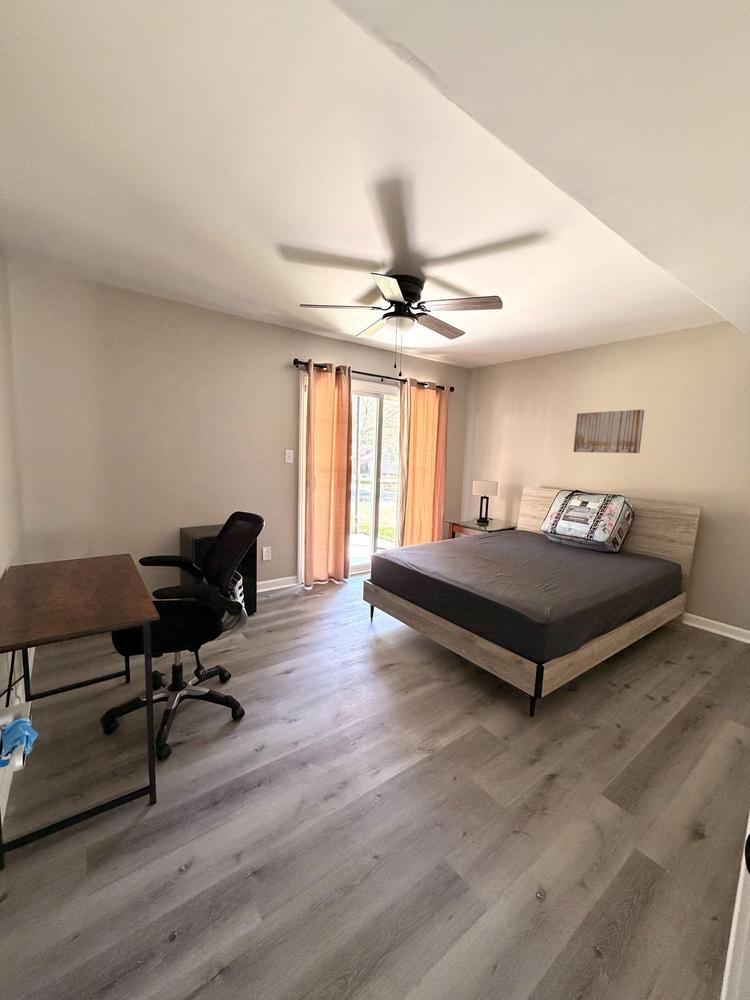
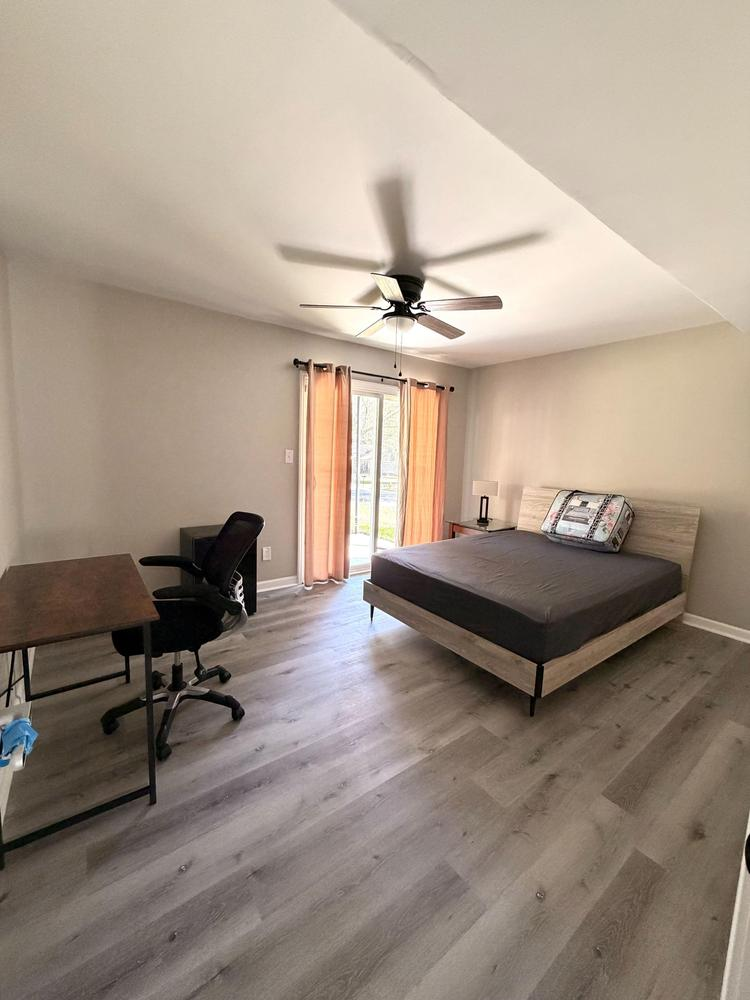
- wall art [572,409,645,454]
